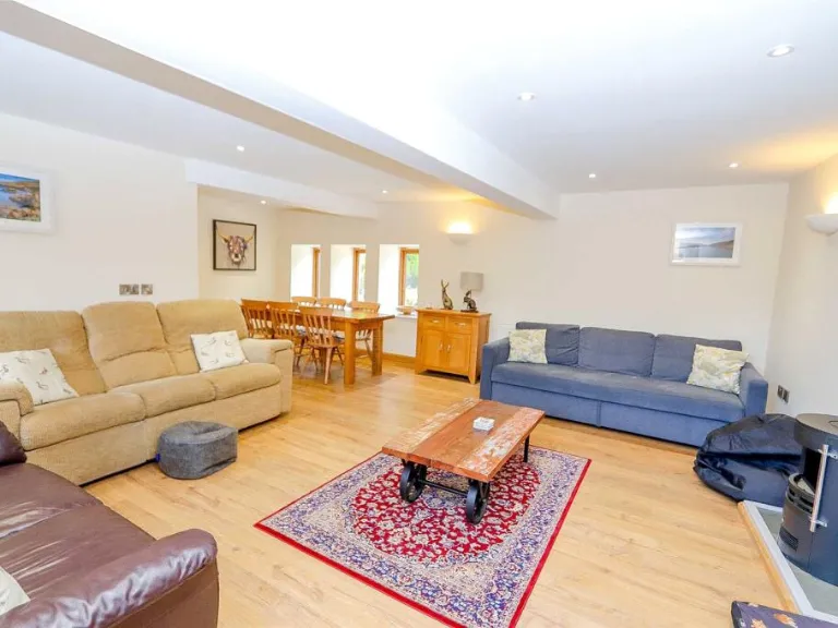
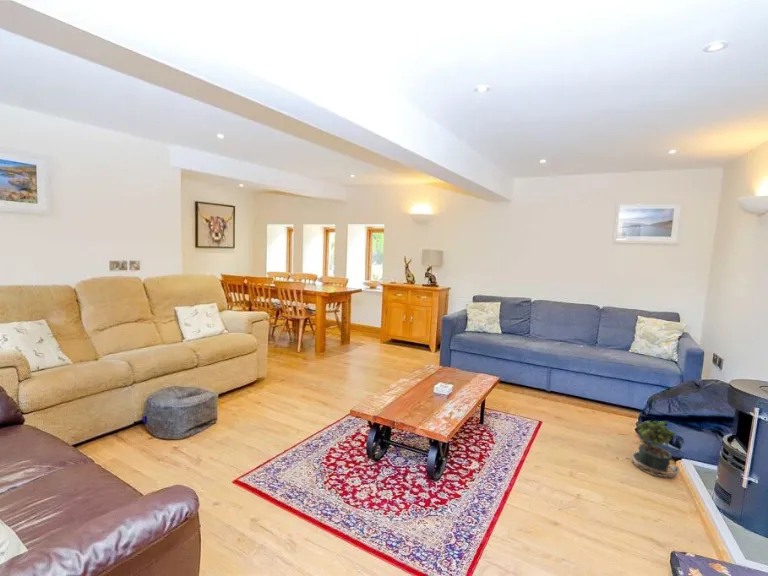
+ potted plant [615,419,680,479]
